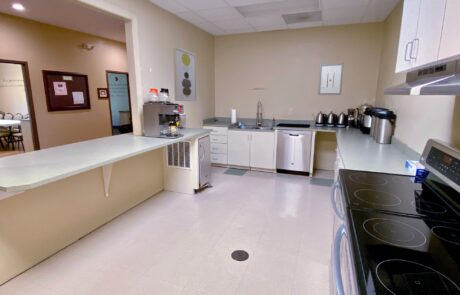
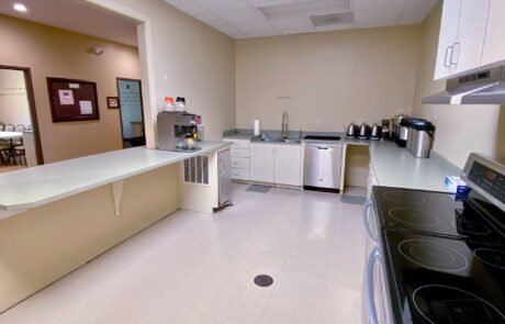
- wall art [172,46,198,102]
- wall art [317,62,345,96]
